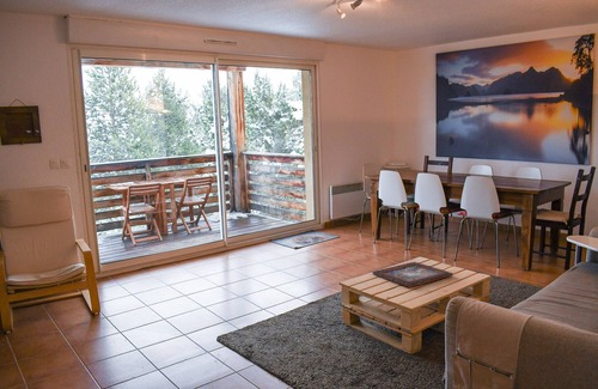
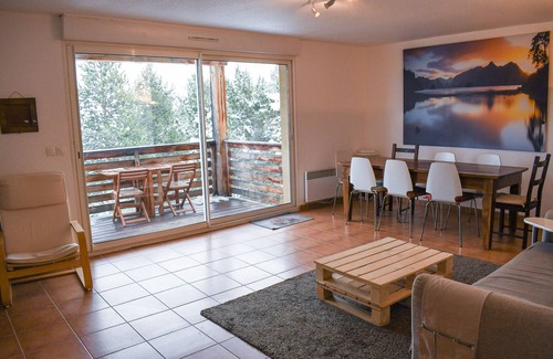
- decorative tray [371,261,454,288]
